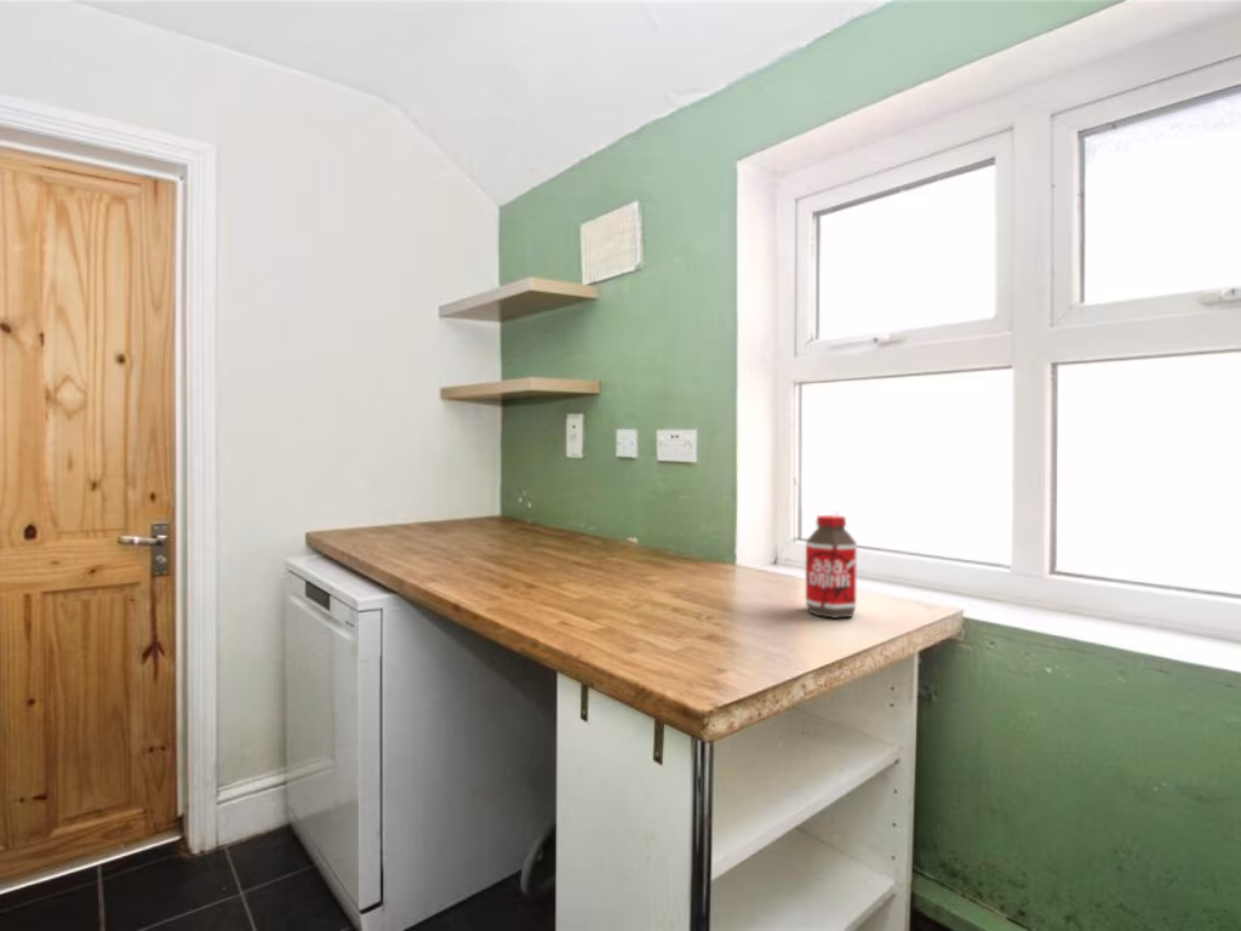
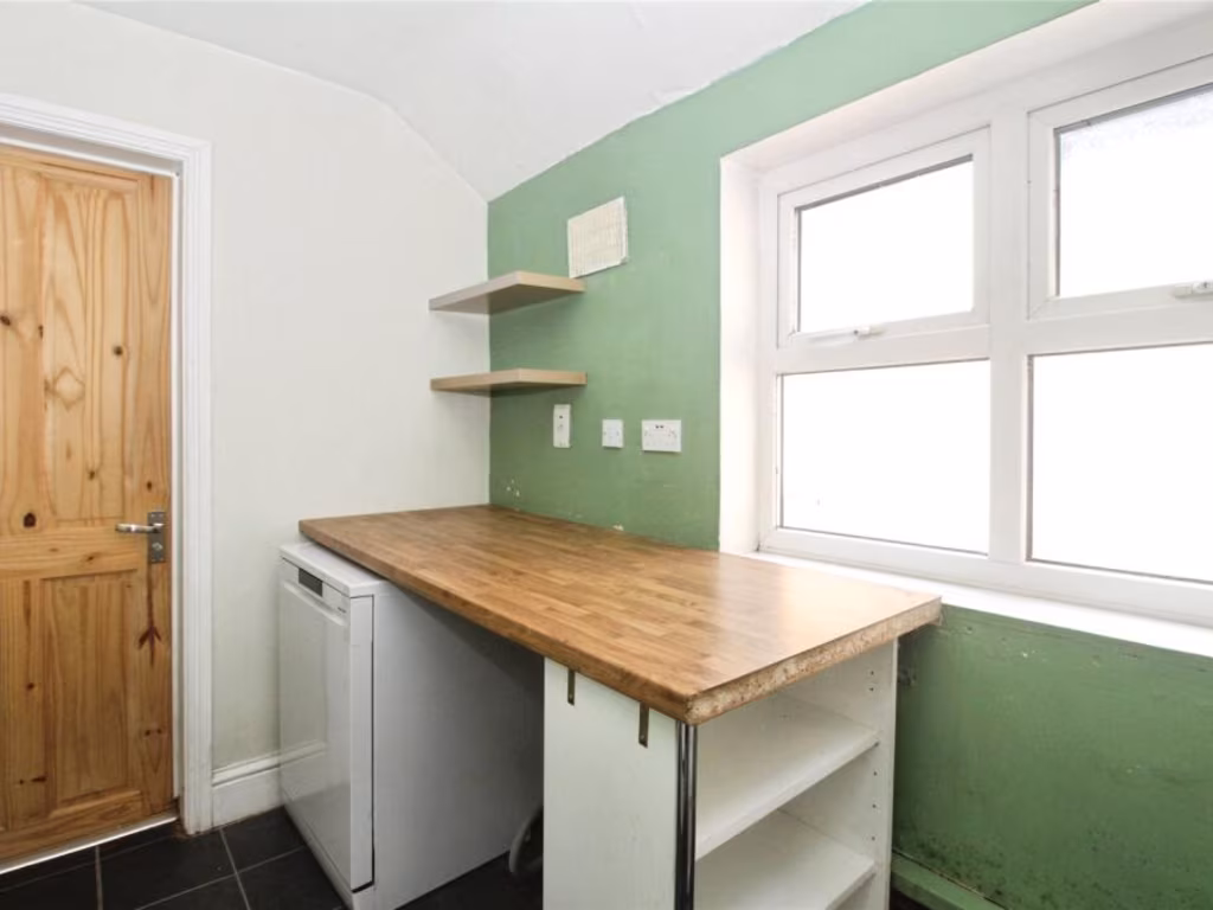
- bottle [805,514,858,619]
